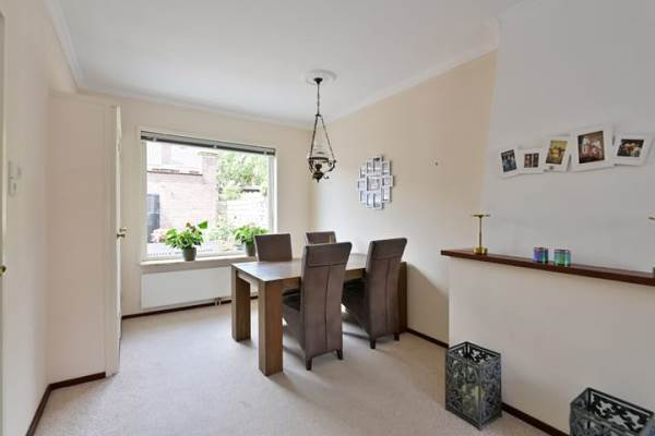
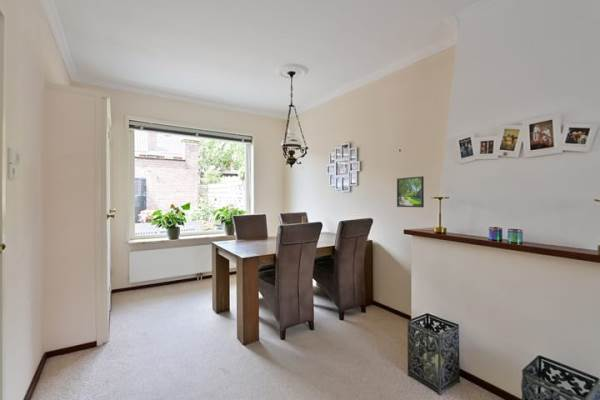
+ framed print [396,175,425,208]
